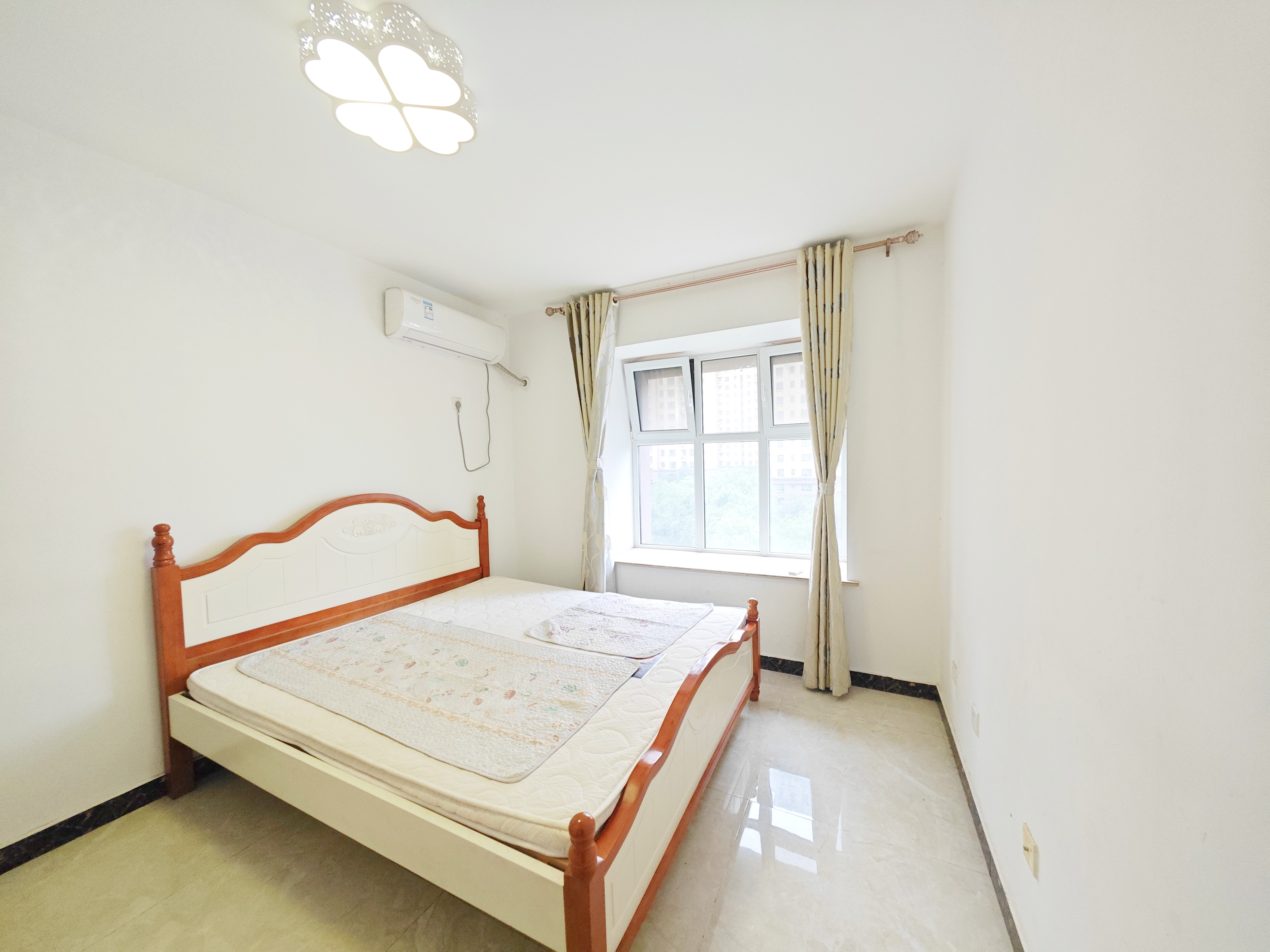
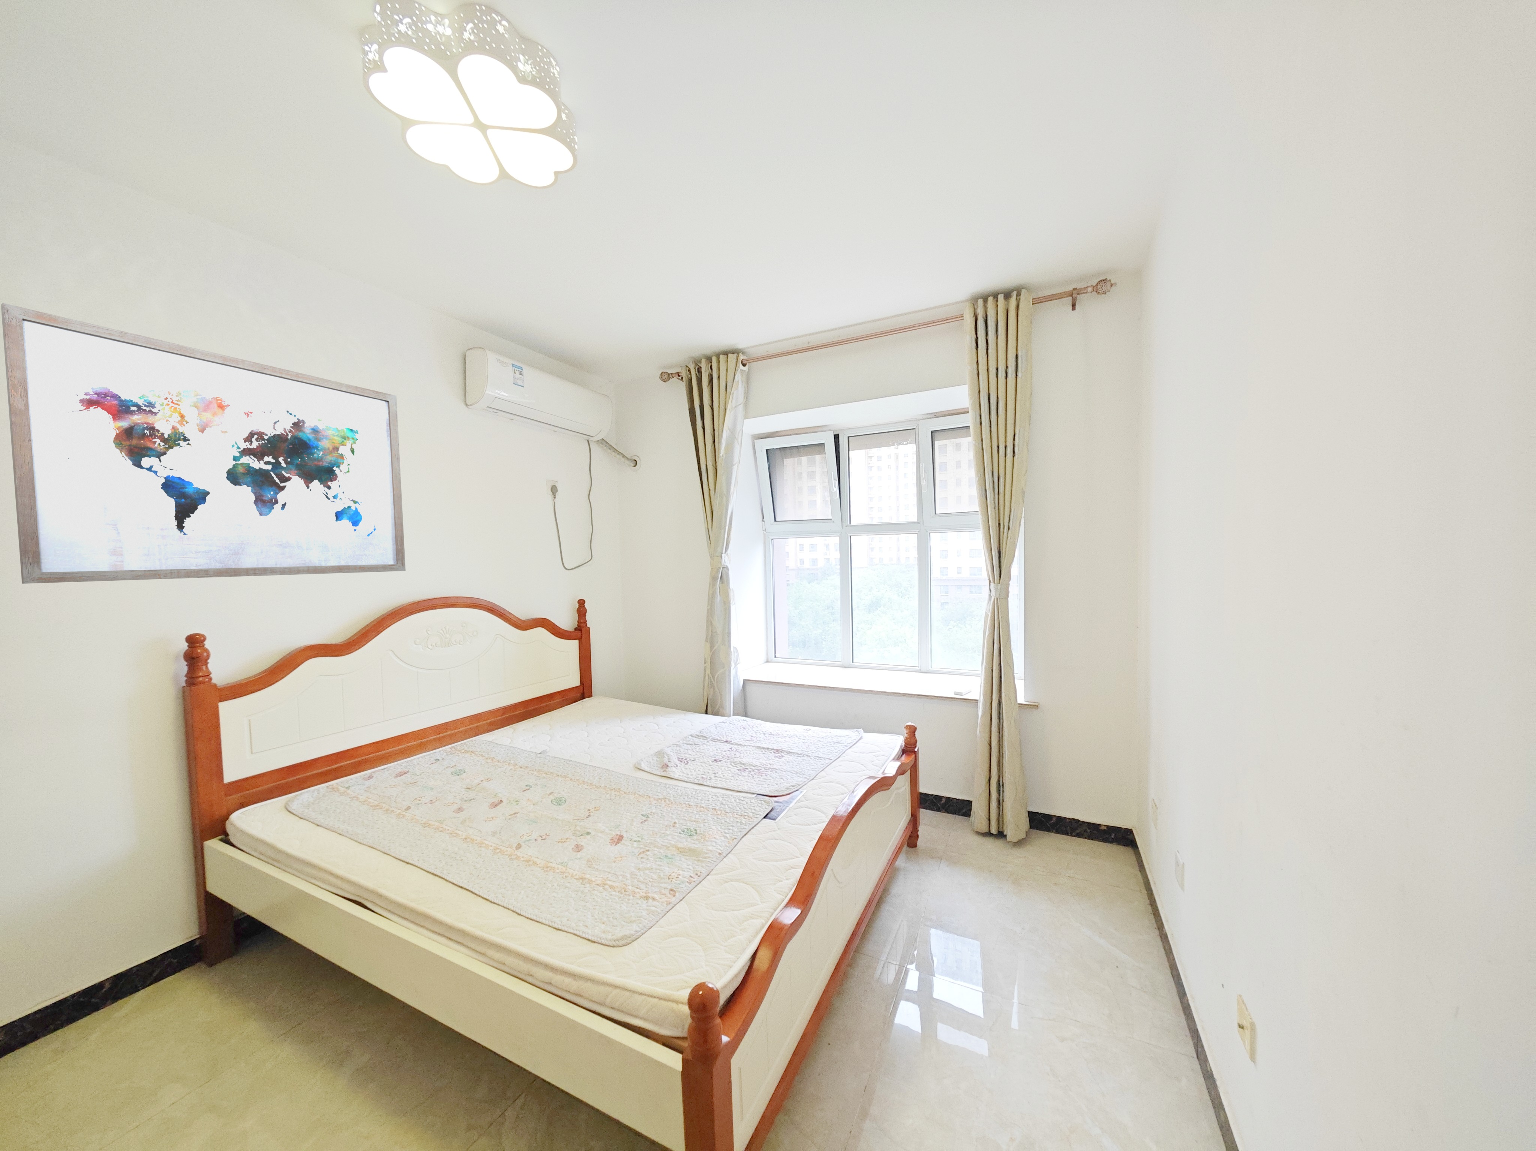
+ wall art [0,302,406,584]
